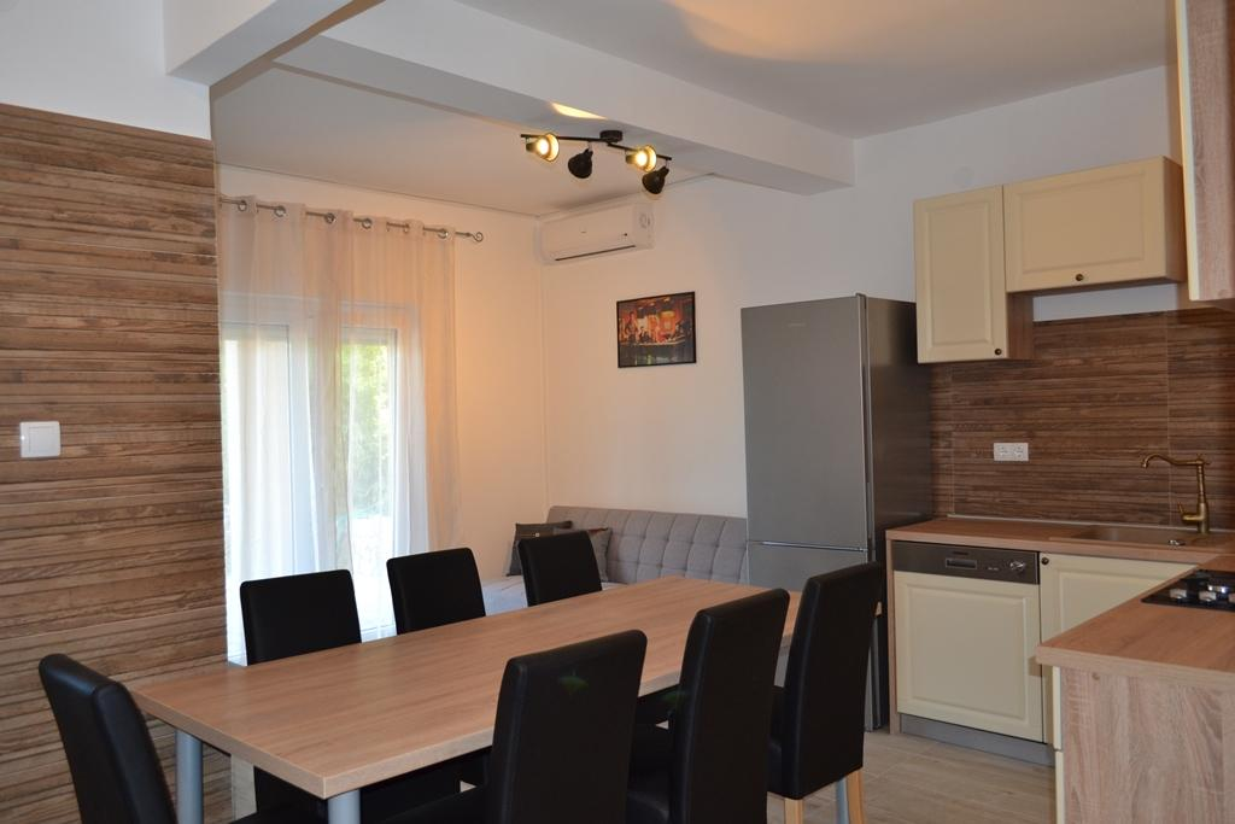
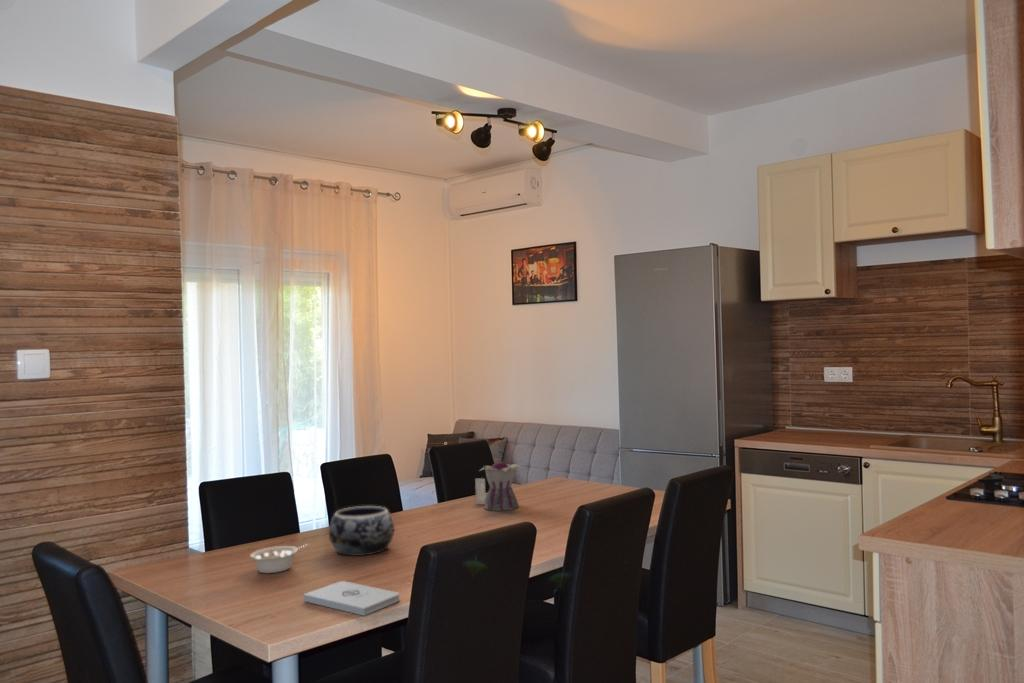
+ teapot [474,461,523,512]
+ decorative bowl [328,505,395,557]
+ notepad [302,580,400,617]
+ legume [249,543,309,574]
